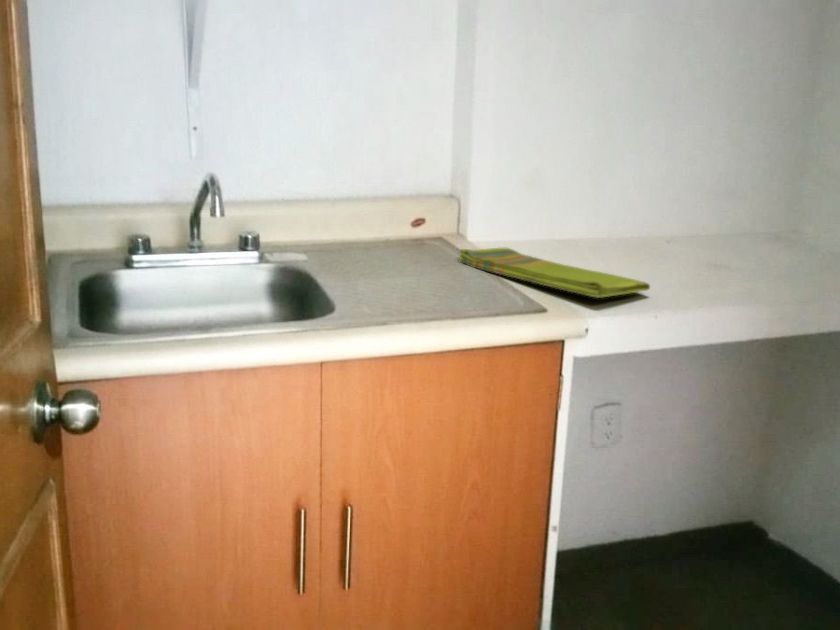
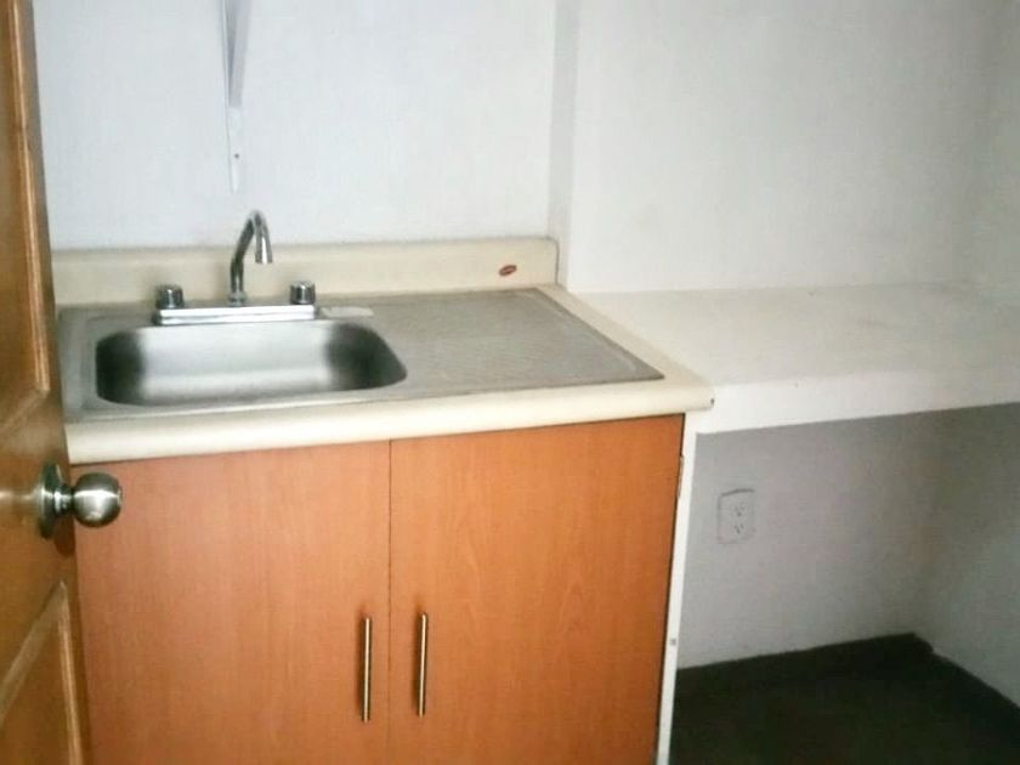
- dish towel [457,247,651,299]
